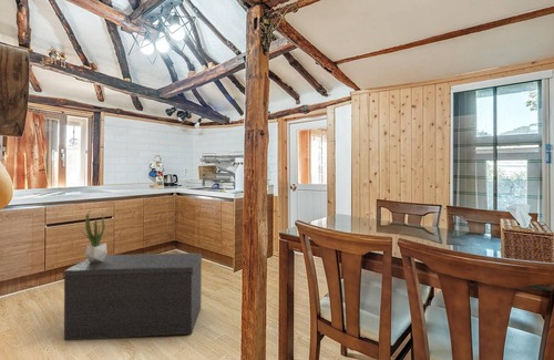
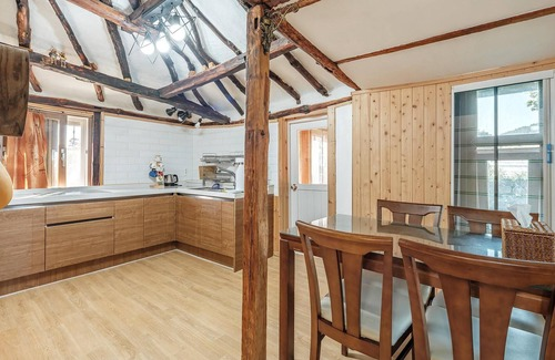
- bench [62,253,203,341]
- potted plant [81,210,109,263]
